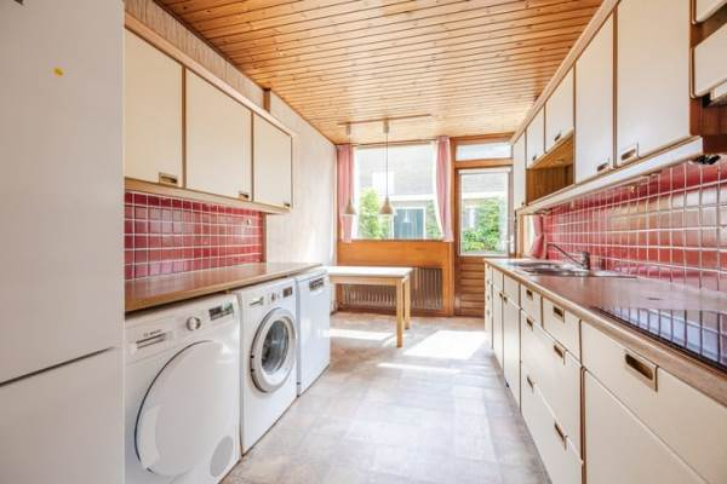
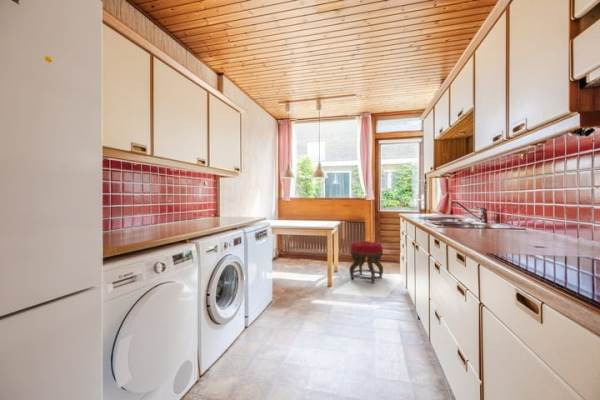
+ stool [348,240,384,284]
